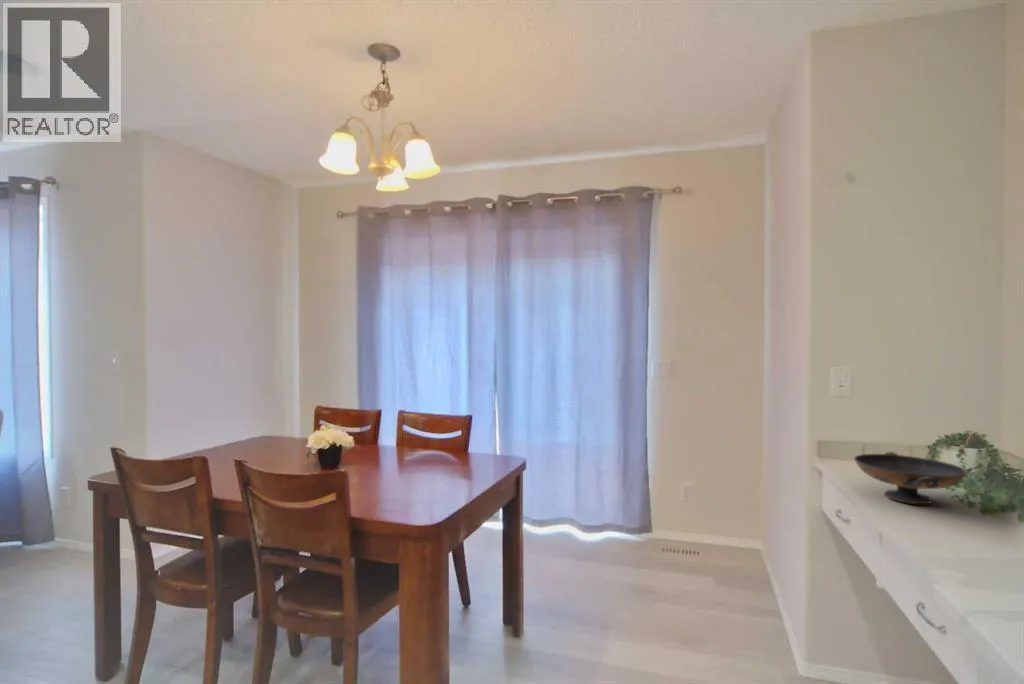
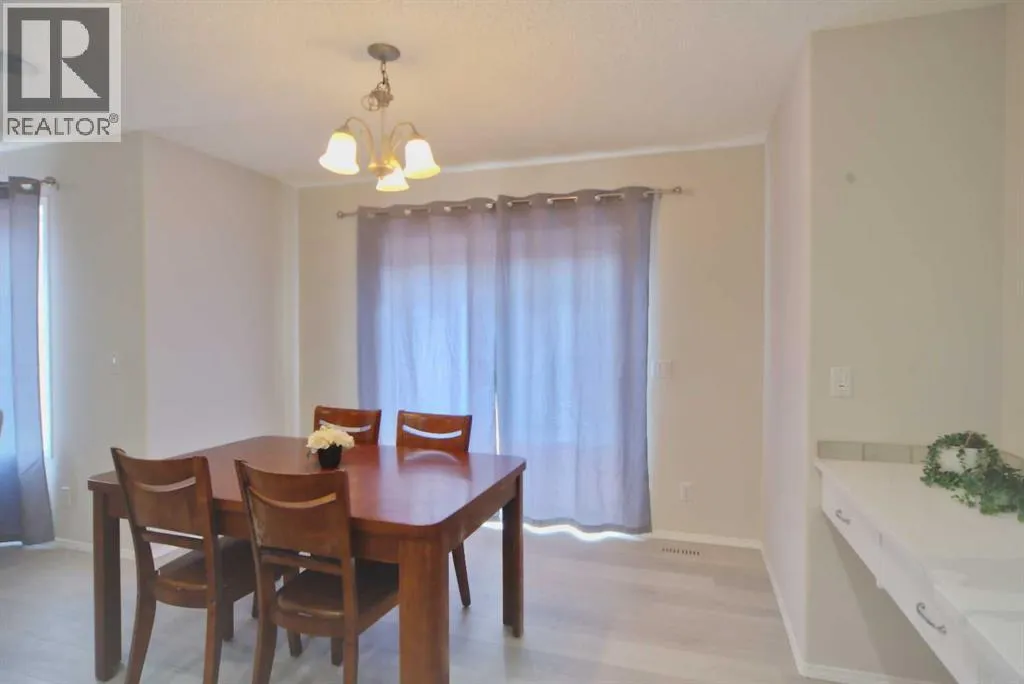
- decorative bowl [853,451,968,505]
